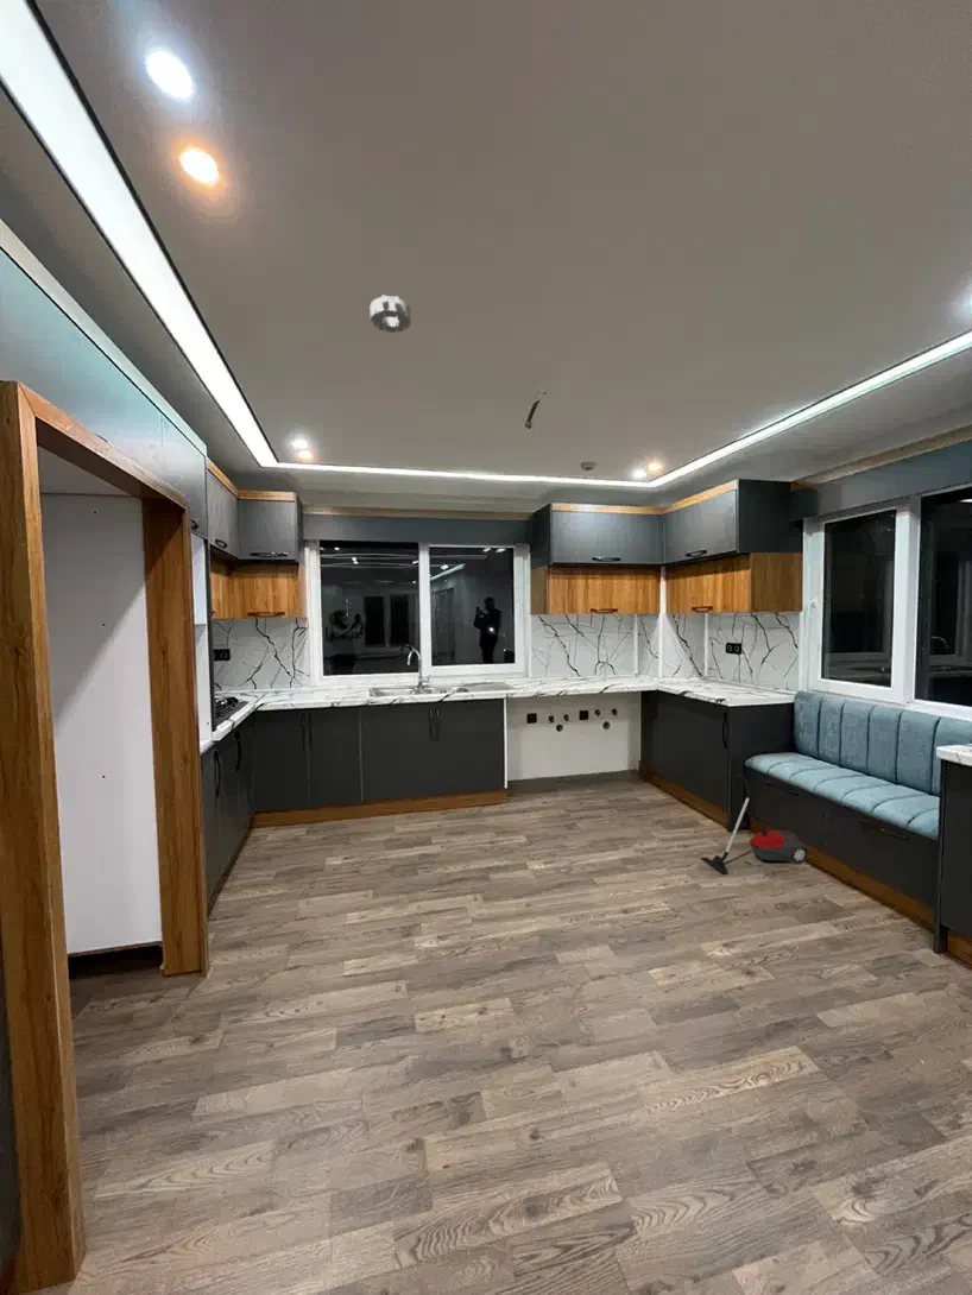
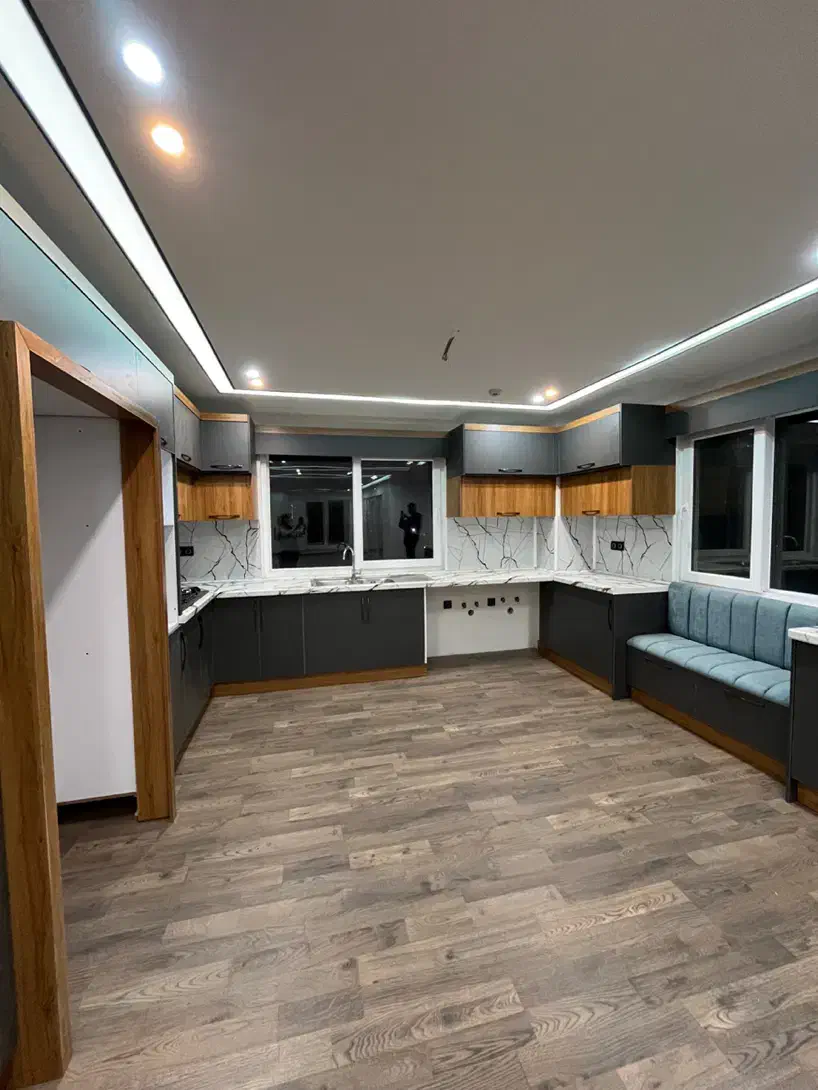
- vacuum cleaner [700,773,809,876]
- smoke detector [370,293,412,334]
